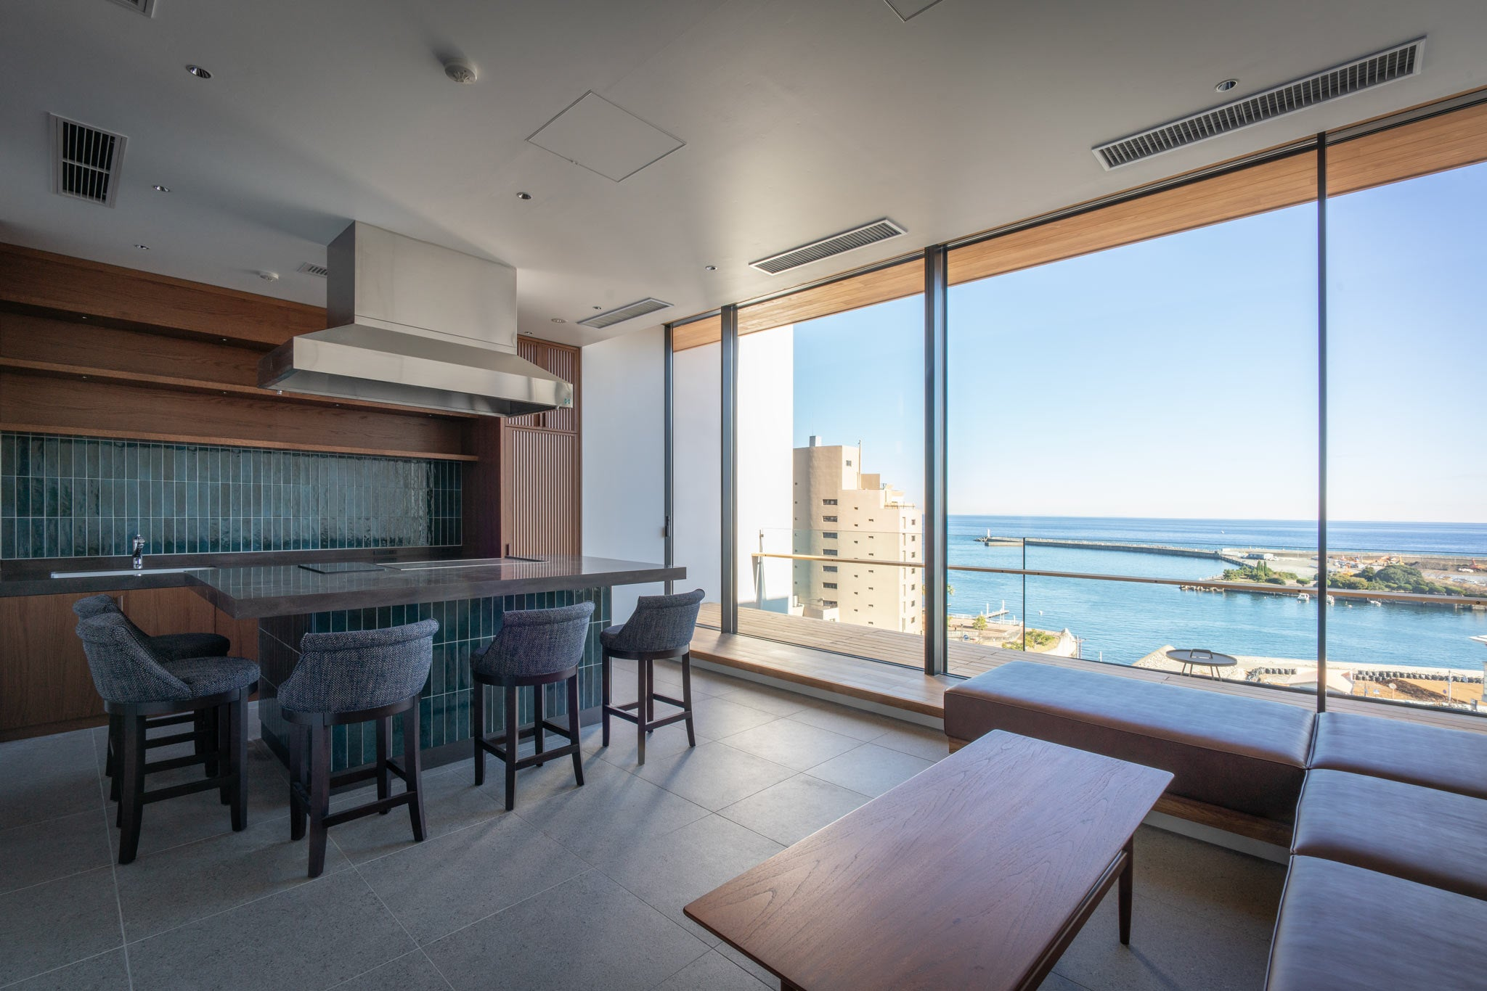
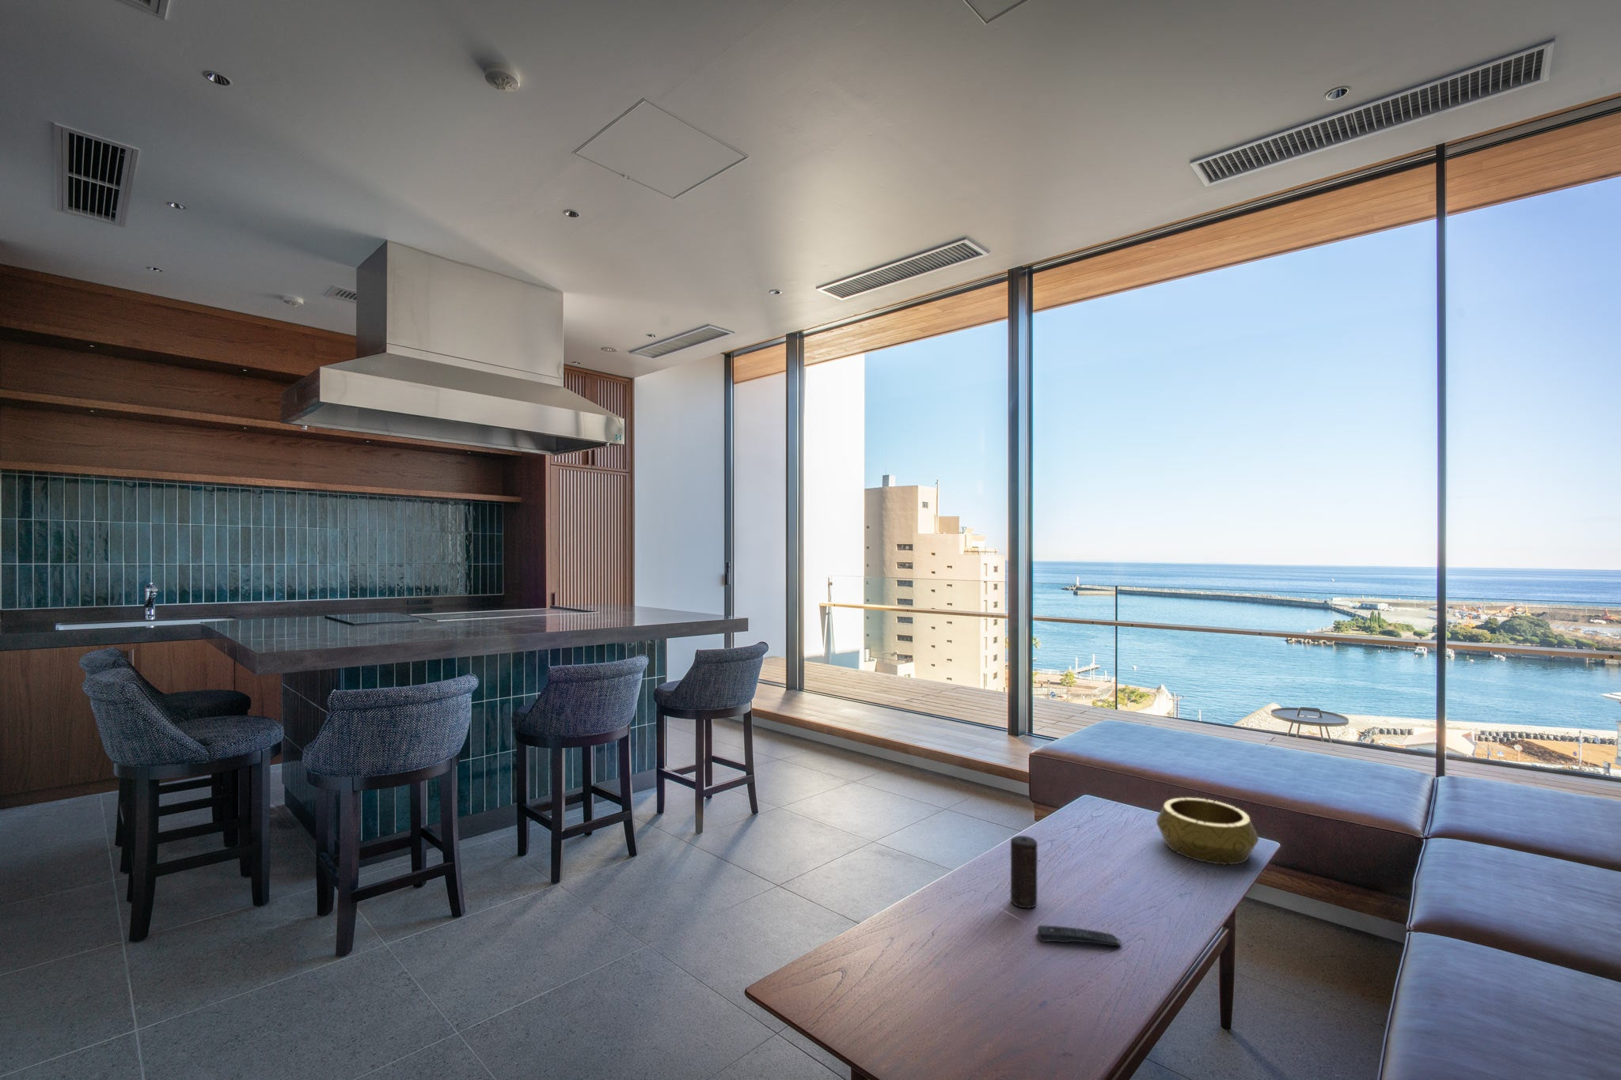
+ remote control [1037,925,1123,947]
+ decorative bowl [1155,797,1259,865]
+ candle [1010,835,1038,909]
